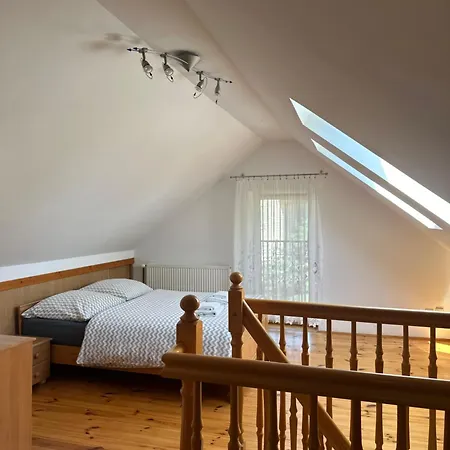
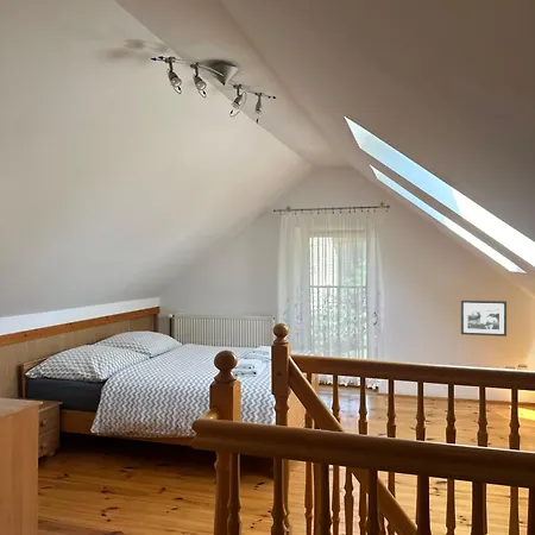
+ picture frame [460,300,508,338]
